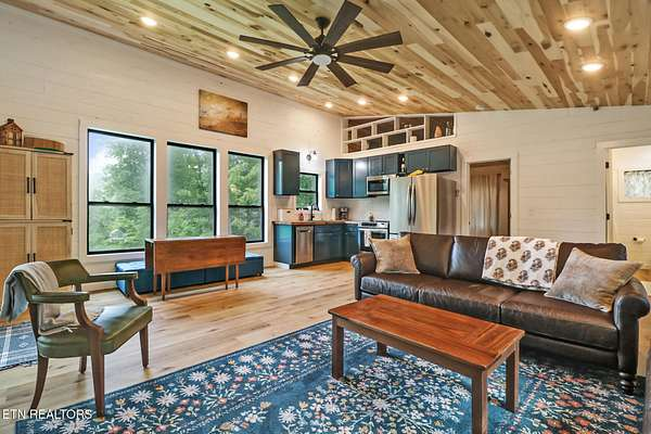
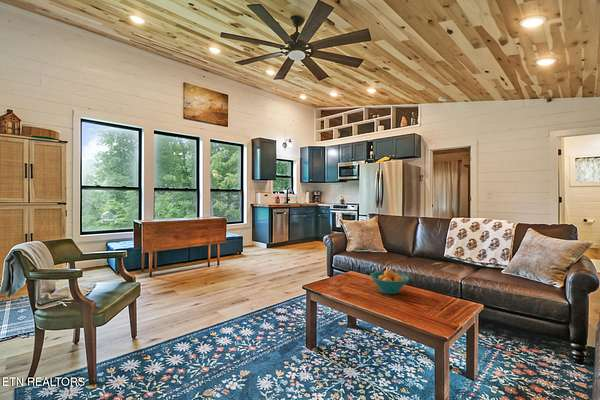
+ fruit bowl [369,268,411,295]
